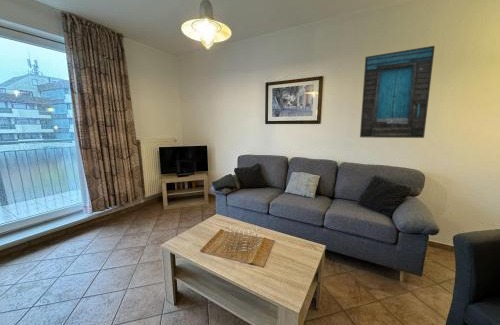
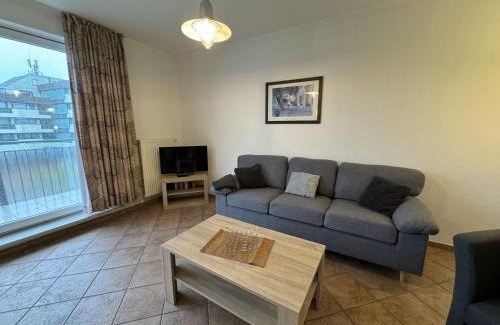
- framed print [359,45,436,139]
